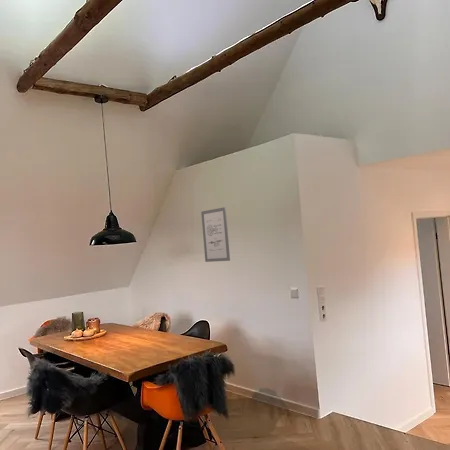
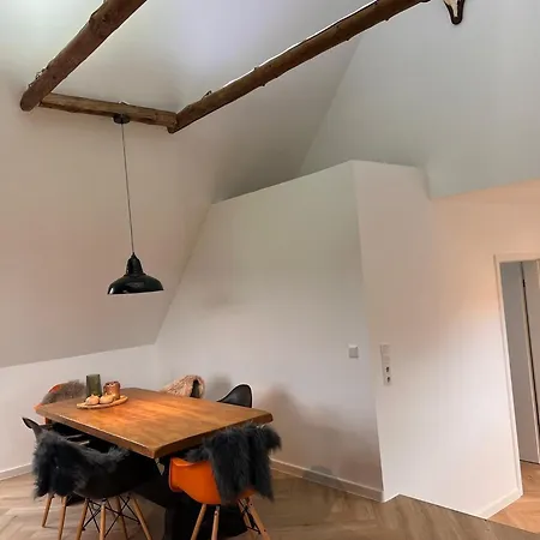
- wall art [200,206,231,263]
